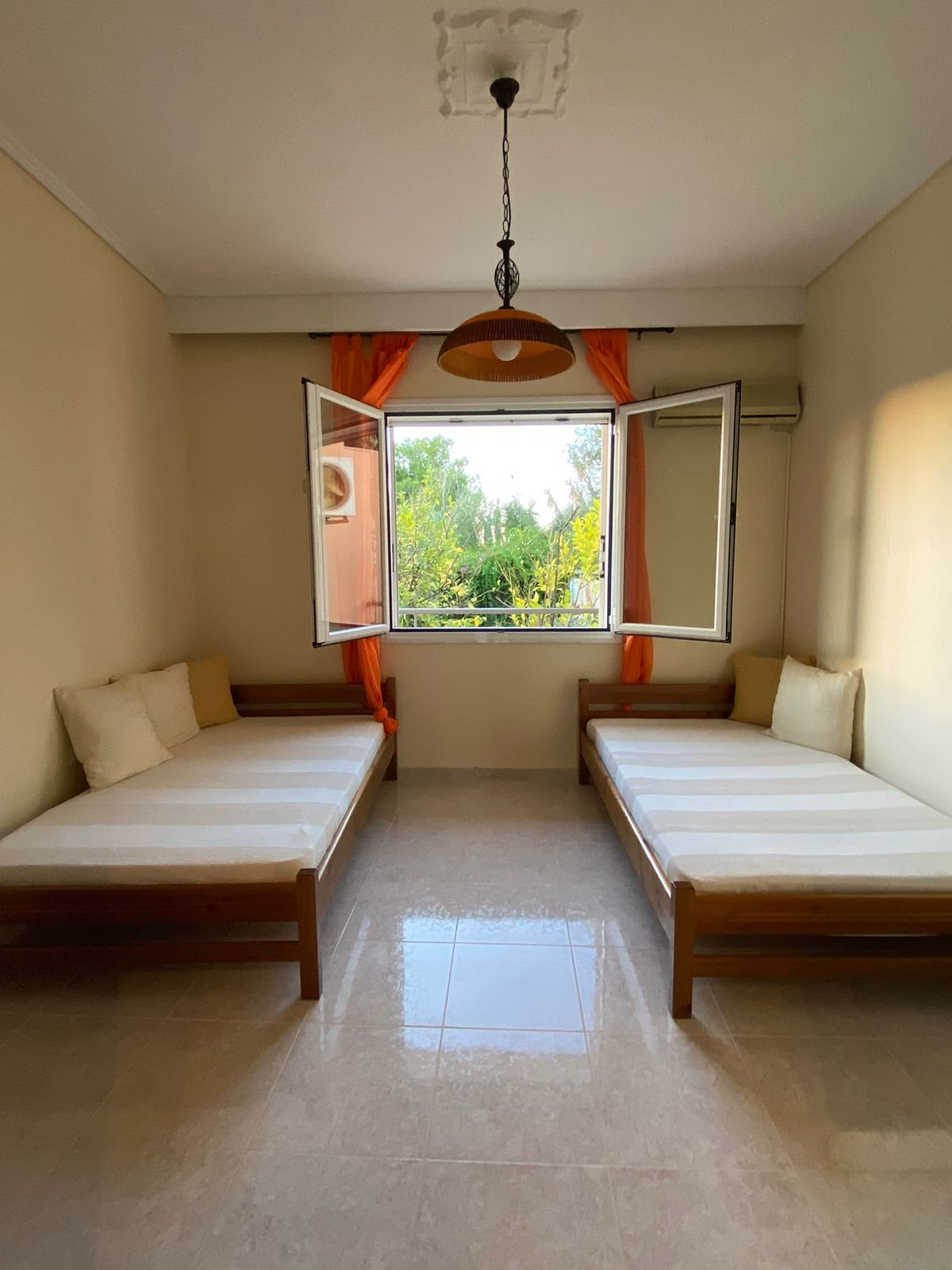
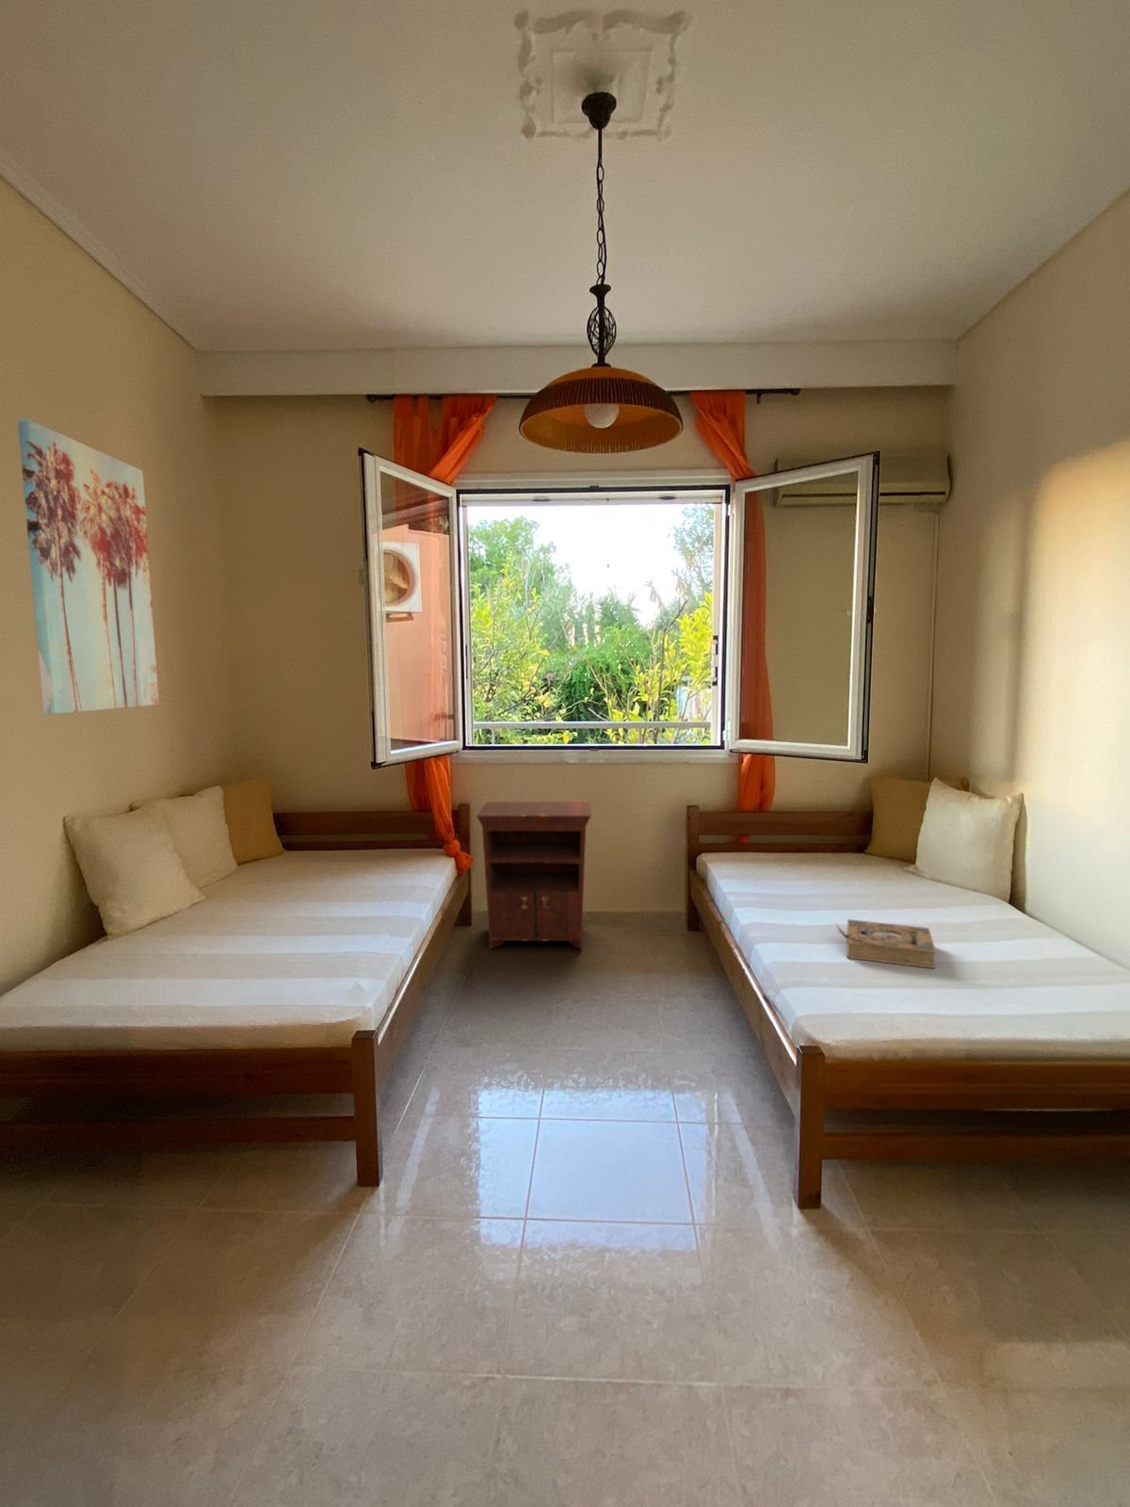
+ book [834,918,937,969]
+ nightstand [476,801,592,952]
+ wall art [17,418,160,716]
